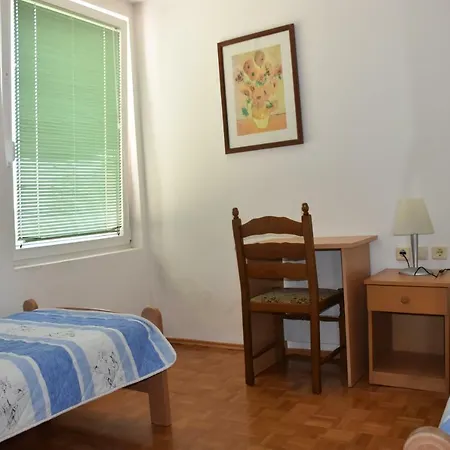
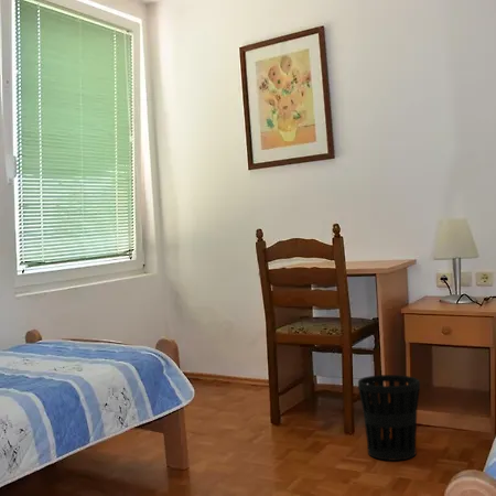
+ wastebasket [357,374,421,462]
